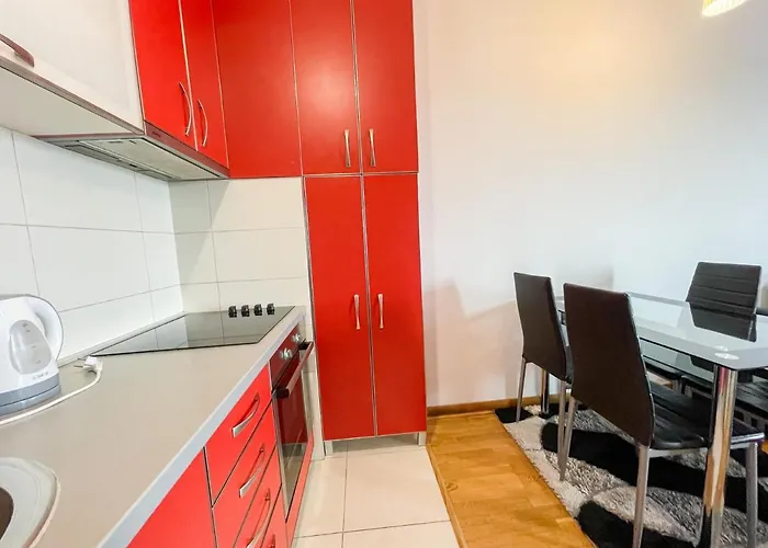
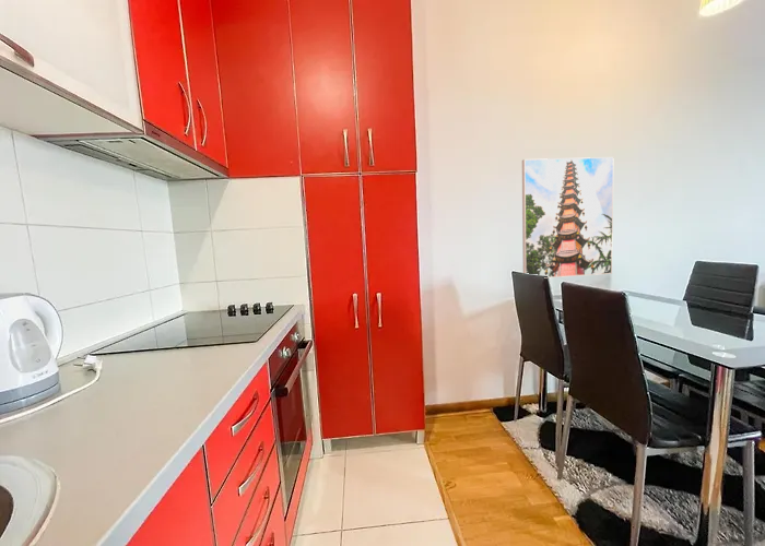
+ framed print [521,156,615,278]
